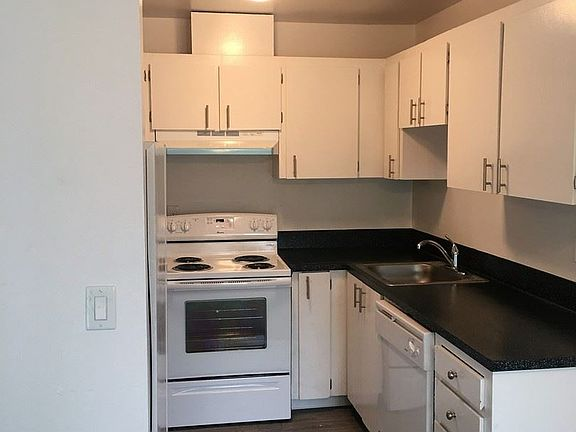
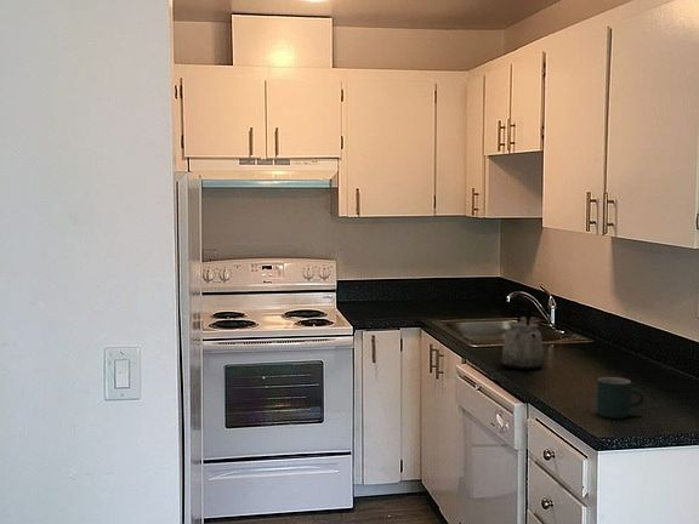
+ mug [596,376,646,420]
+ kettle [500,296,545,371]
